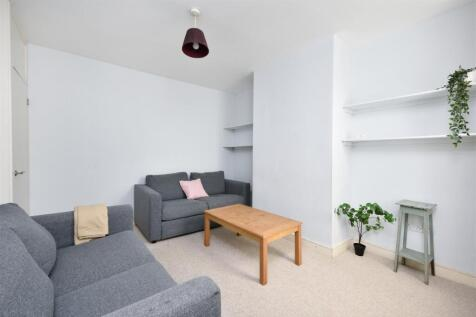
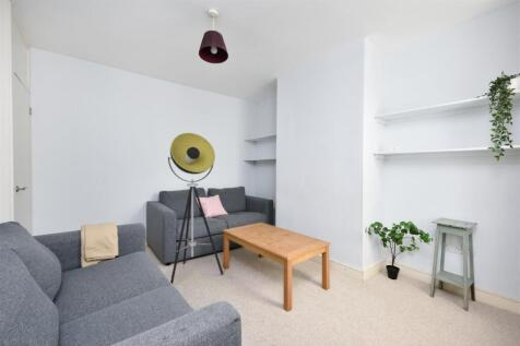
+ floor lamp [167,132,224,285]
